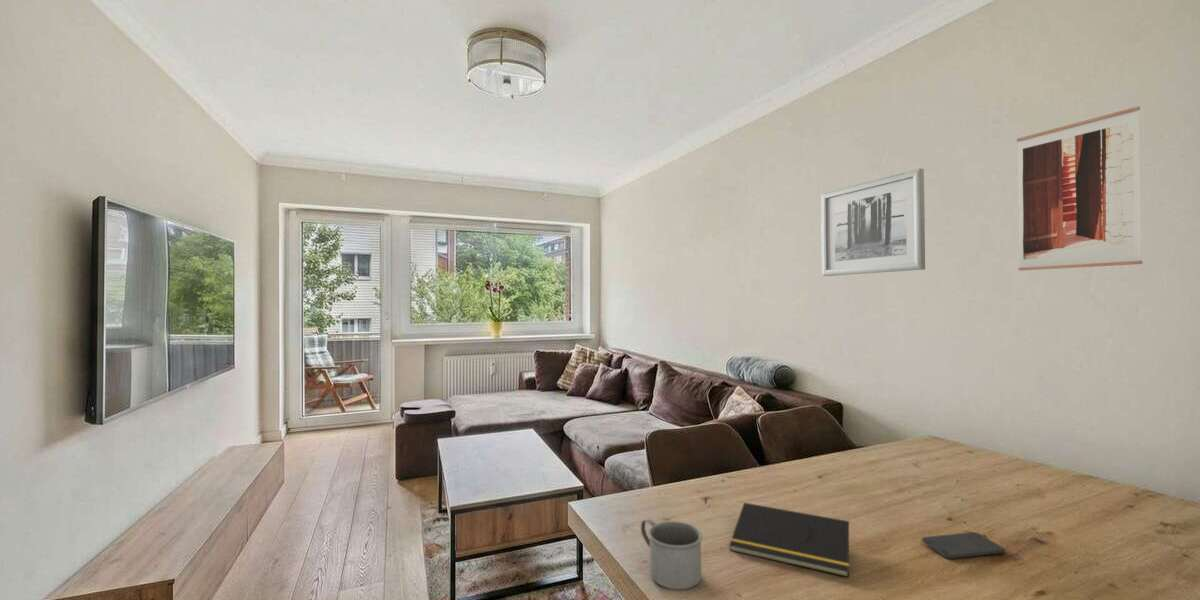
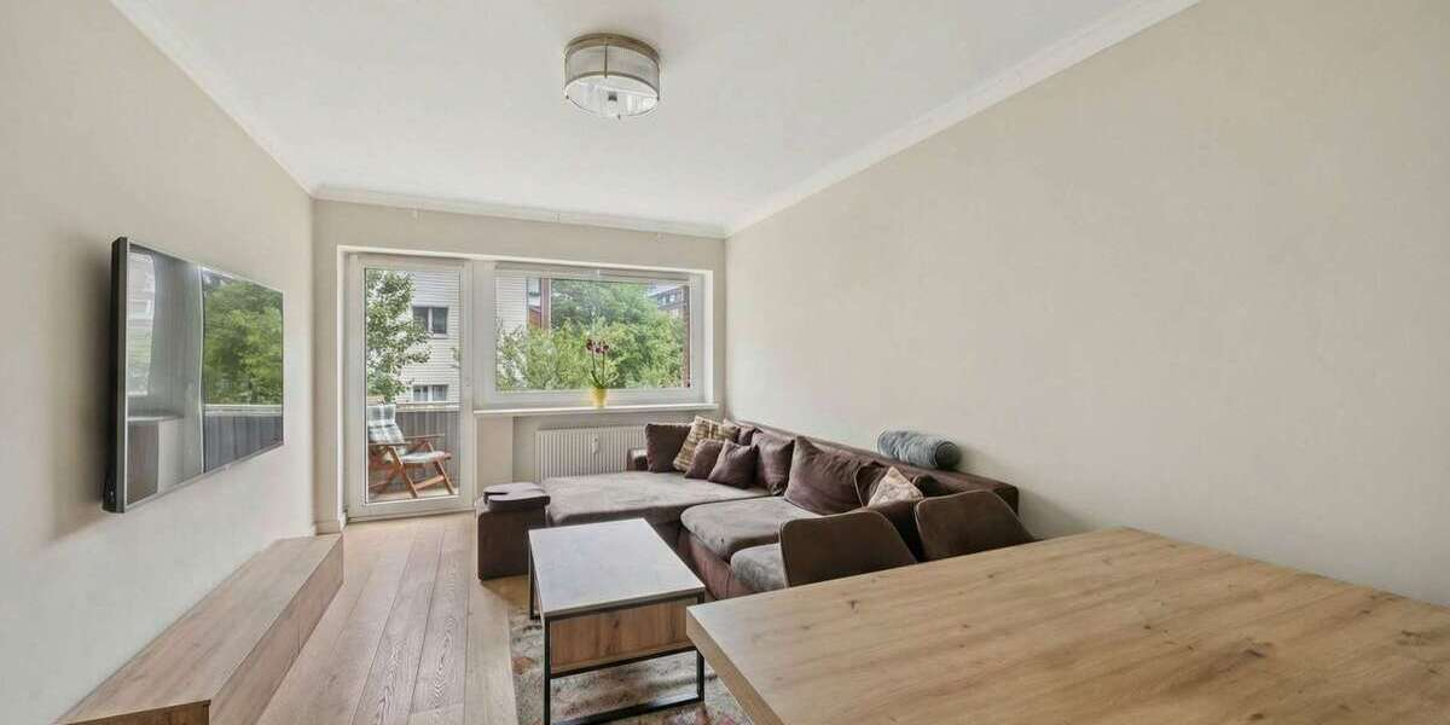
- smartphone [921,531,1006,560]
- wall art [1016,105,1143,272]
- wall art [820,167,926,277]
- notepad [729,502,850,578]
- mug [640,518,703,590]
